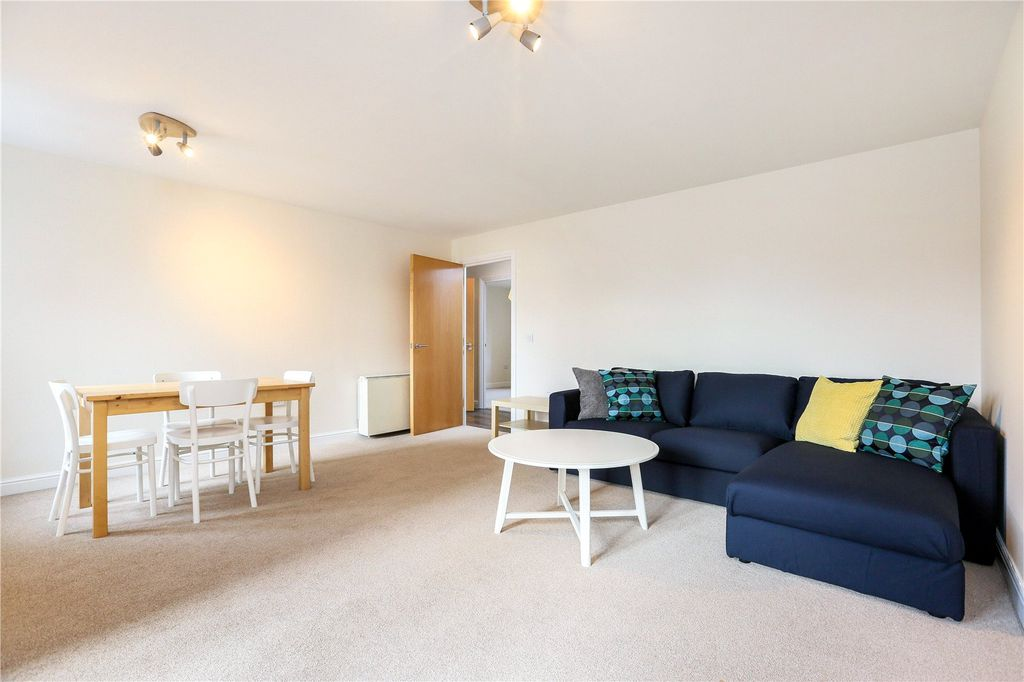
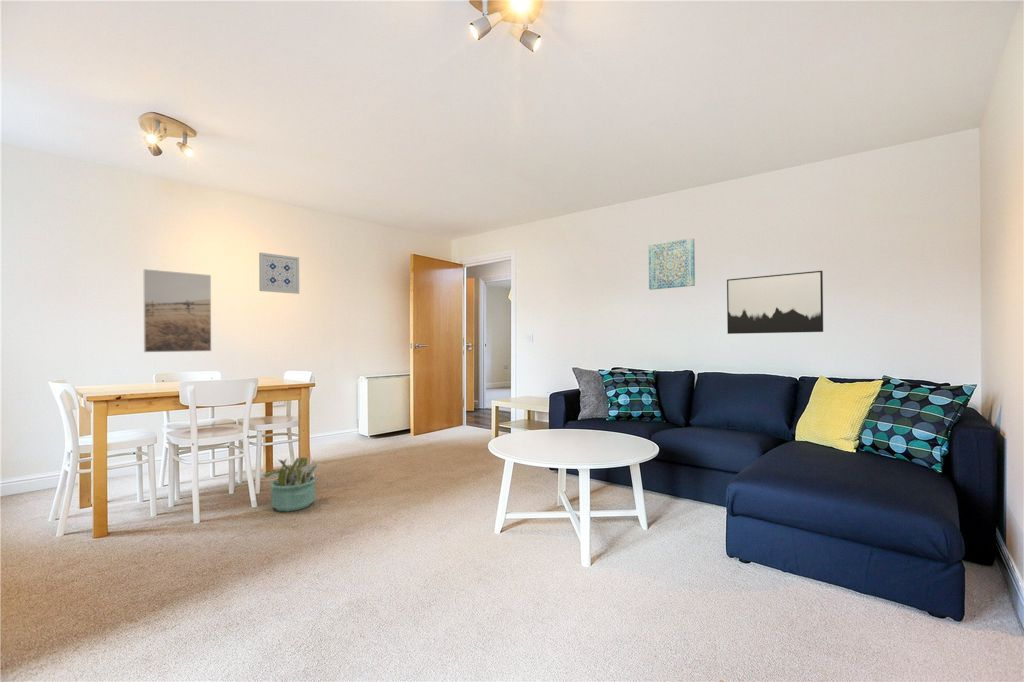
+ wall art [258,251,300,295]
+ decorative plant [258,455,320,513]
+ wall art [726,270,824,335]
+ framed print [143,268,212,353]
+ wall art [648,237,696,291]
